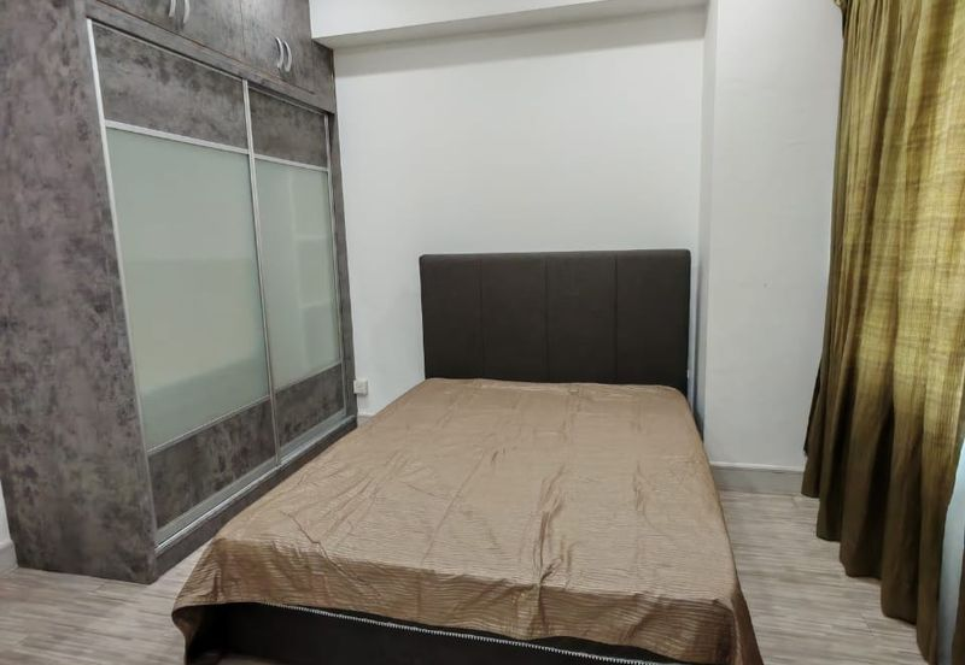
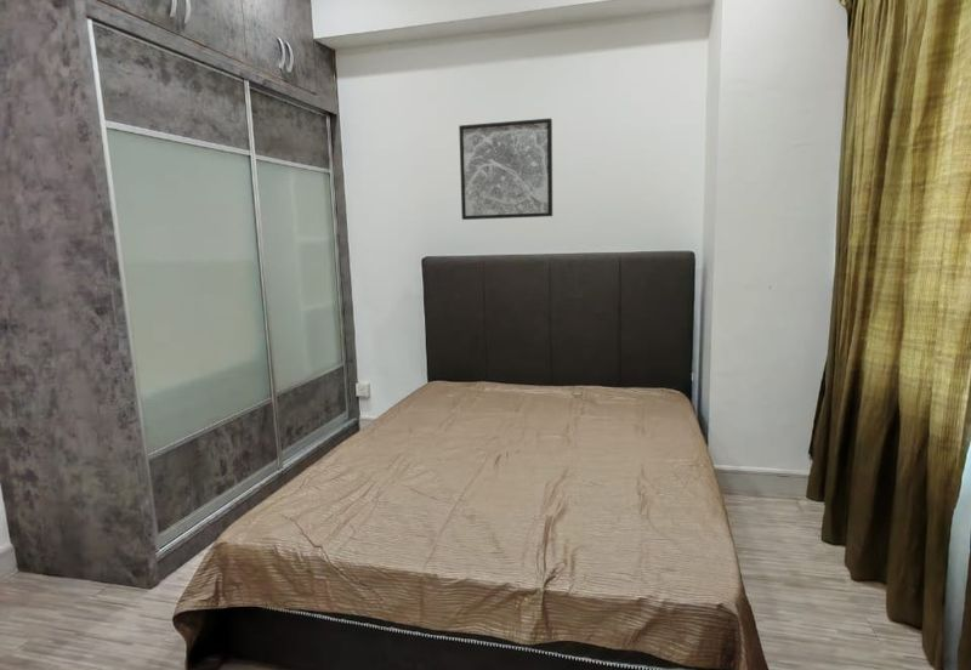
+ wall art [458,117,553,221]
